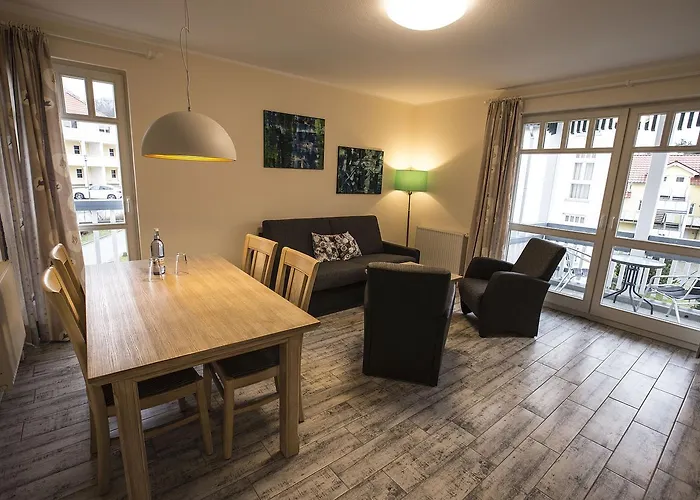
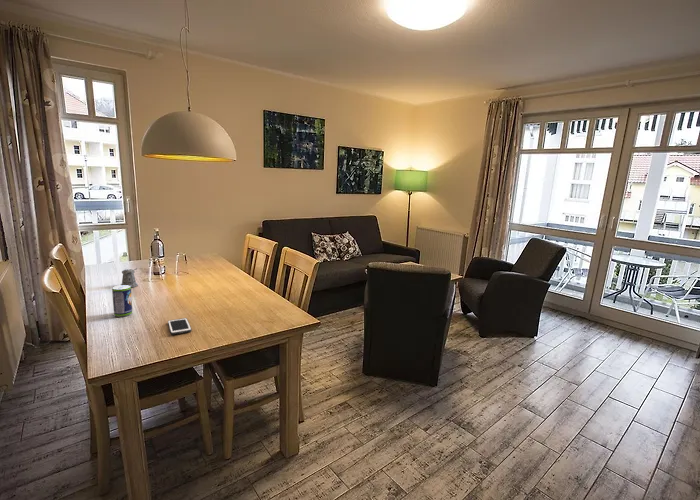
+ cell phone [167,317,193,335]
+ pepper shaker [120,268,139,288]
+ beverage can [111,284,133,318]
